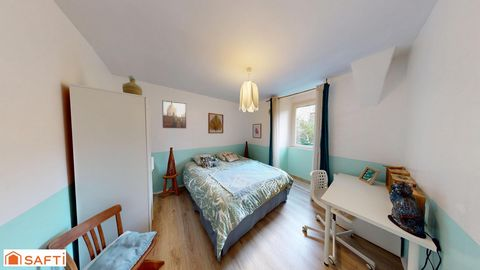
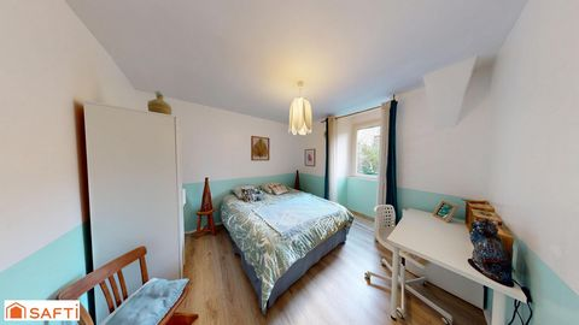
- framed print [161,100,187,129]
